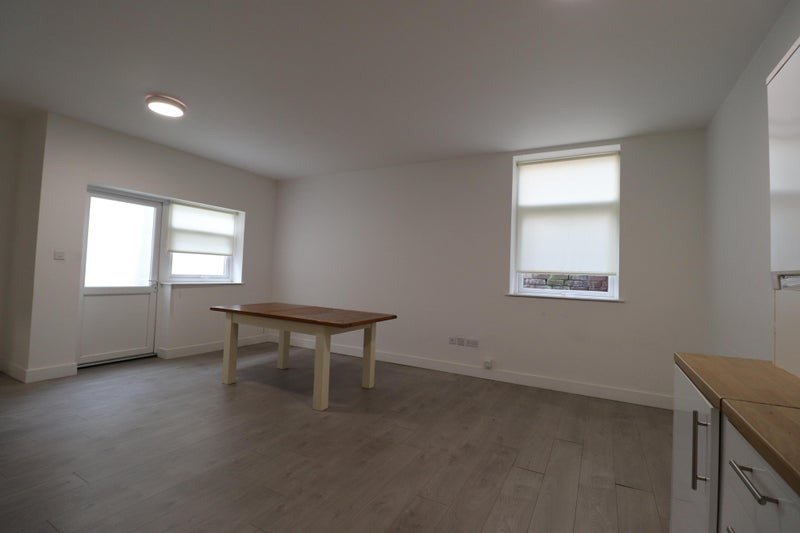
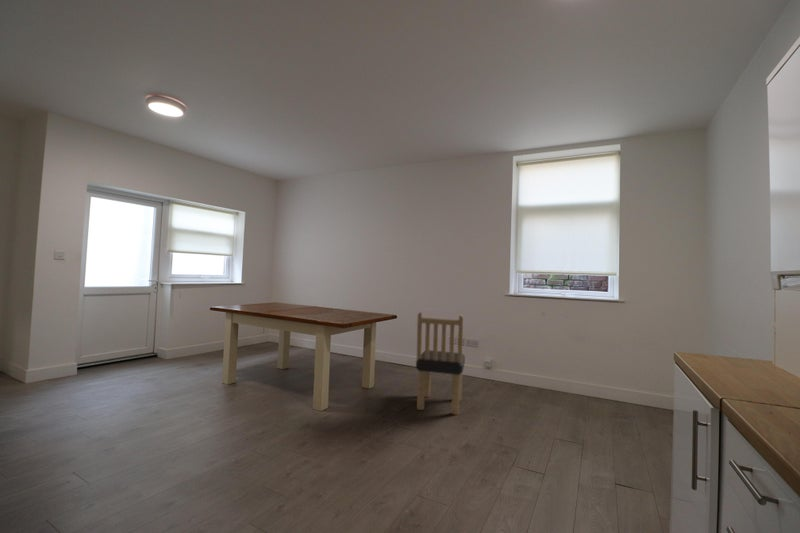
+ dining chair [415,311,466,416]
